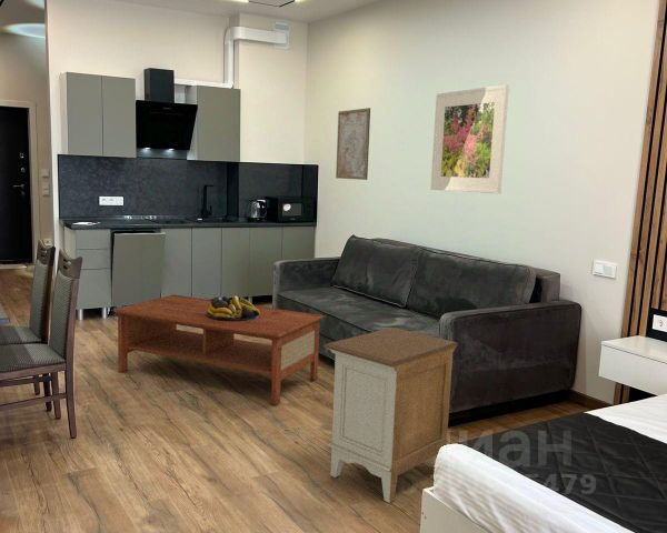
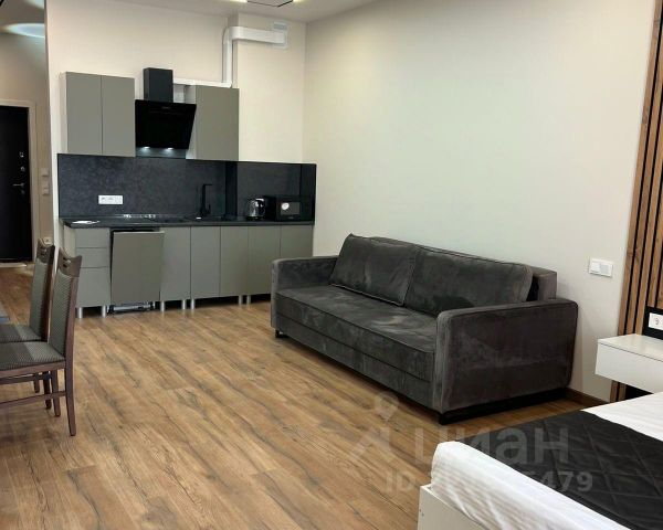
- coffee table [112,293,325,406]
- wall art [335,107,371,181]
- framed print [430,83,510,195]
- nightstand [322,326,458,504]
- fruit bowl [206,295,260,321]
